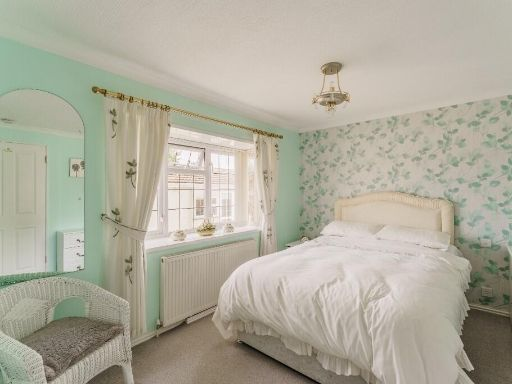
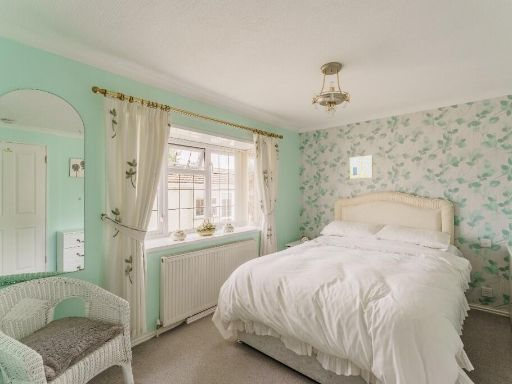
+ wall art [349,155,374,179]
